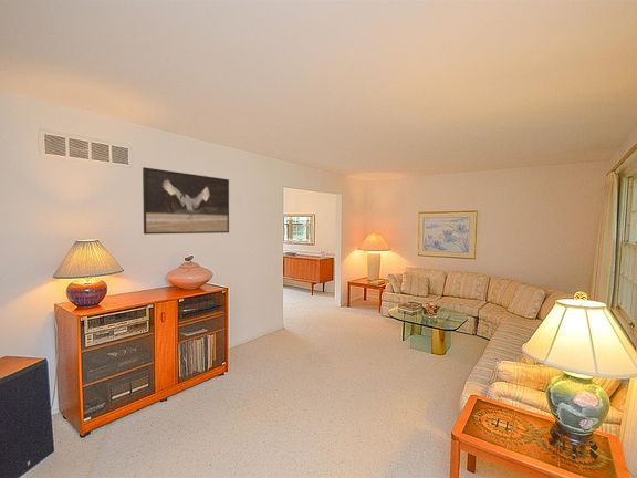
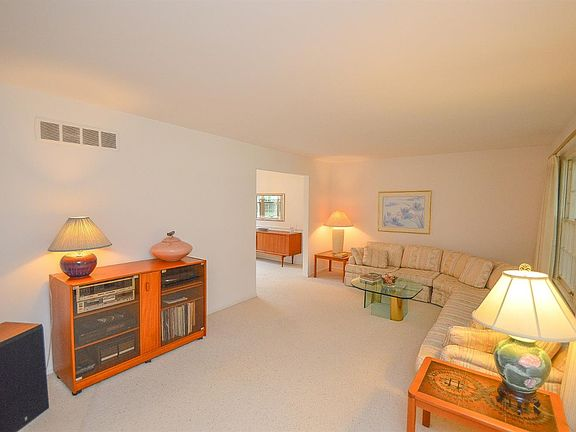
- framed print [142,166,230,236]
